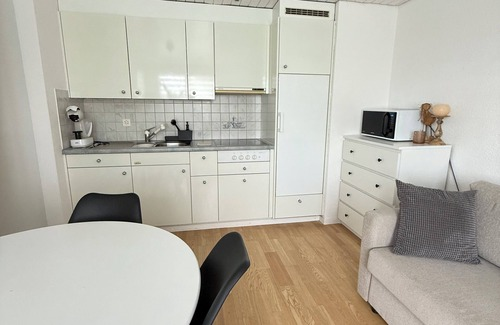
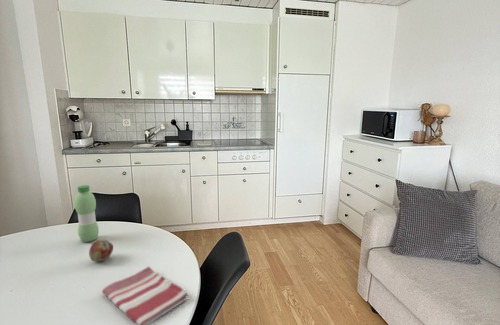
+ dish towel [101,266,189,325]
+ fruit [88,239,114,262]
+ water bottle [73,184,100,243]
